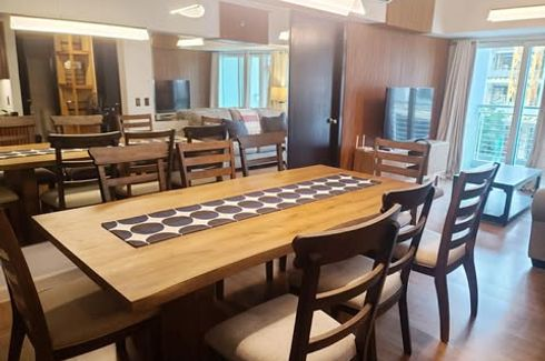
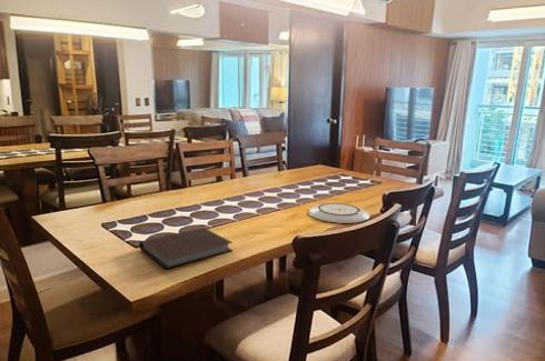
+ plate [307,202,371,224]
+ notebook [138,227,234,270]
